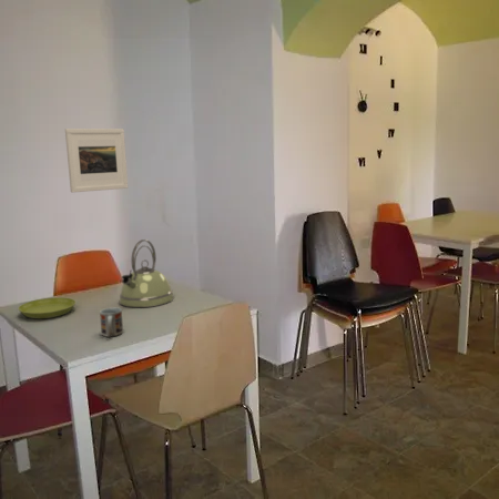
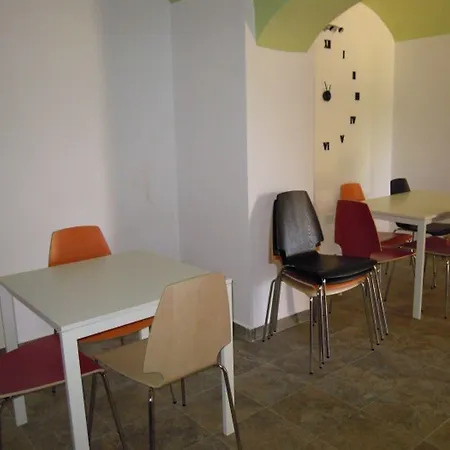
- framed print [64,128,129,193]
- cup [99,307,124,337]
- saucer [18,296,77,319]
- kettle [118,238,175,308]
